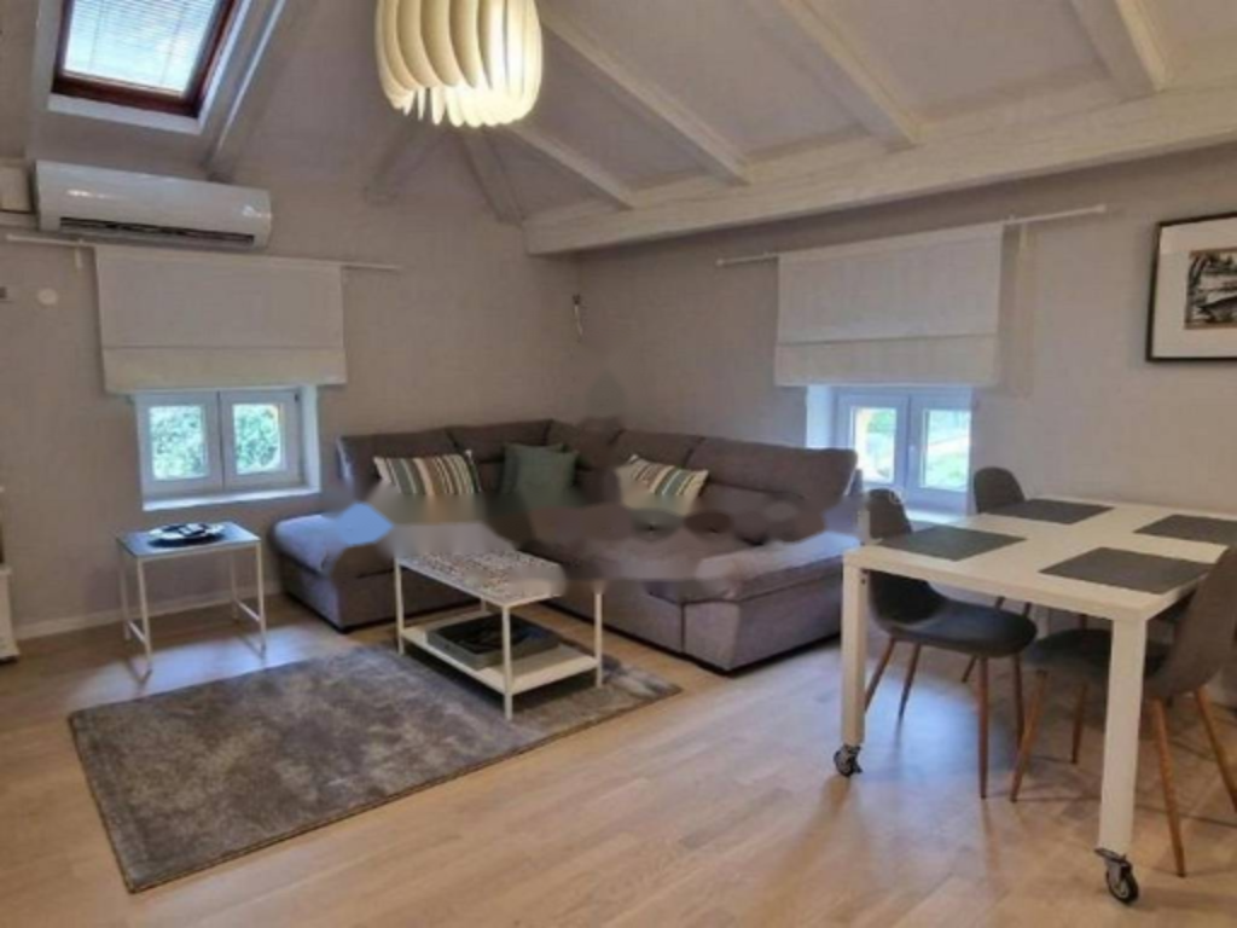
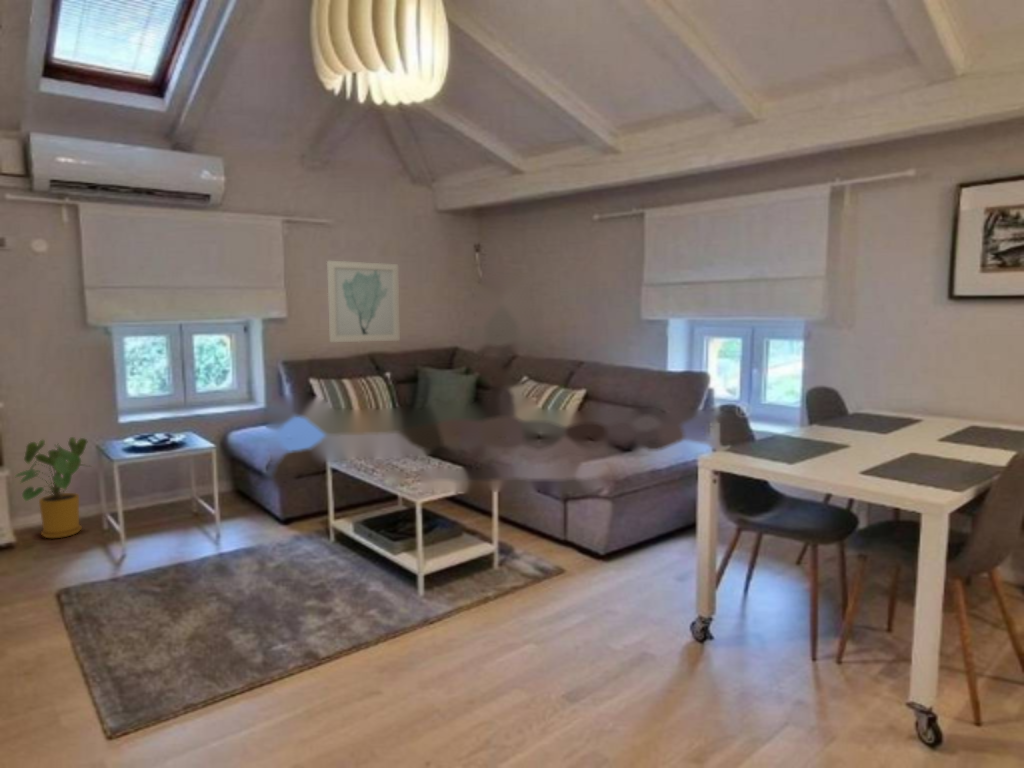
+ house plant [12,436,94,539]
+ wall art [326,260,401,343]
